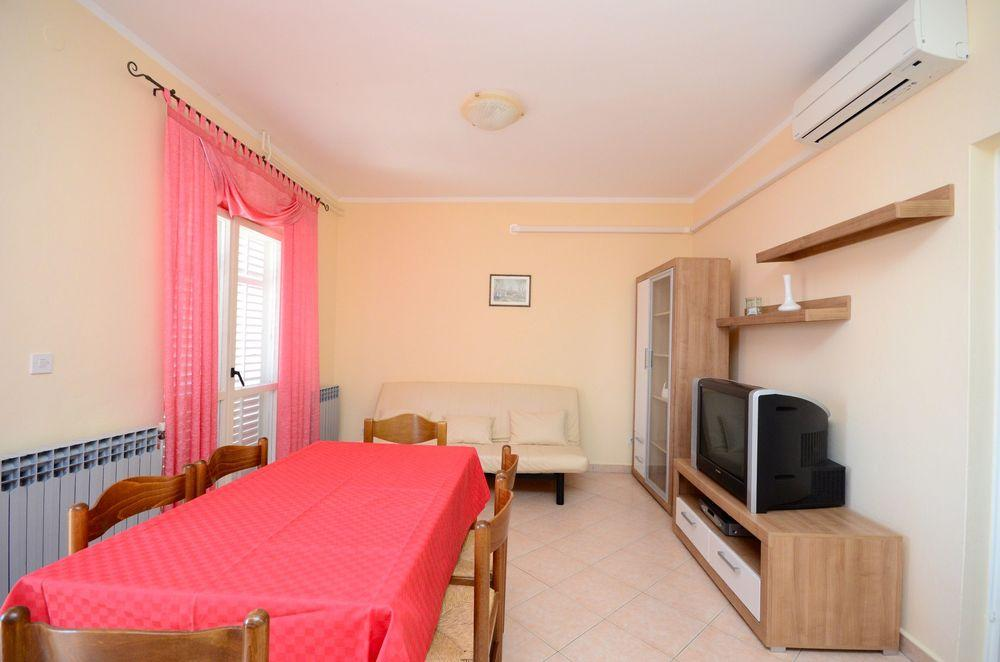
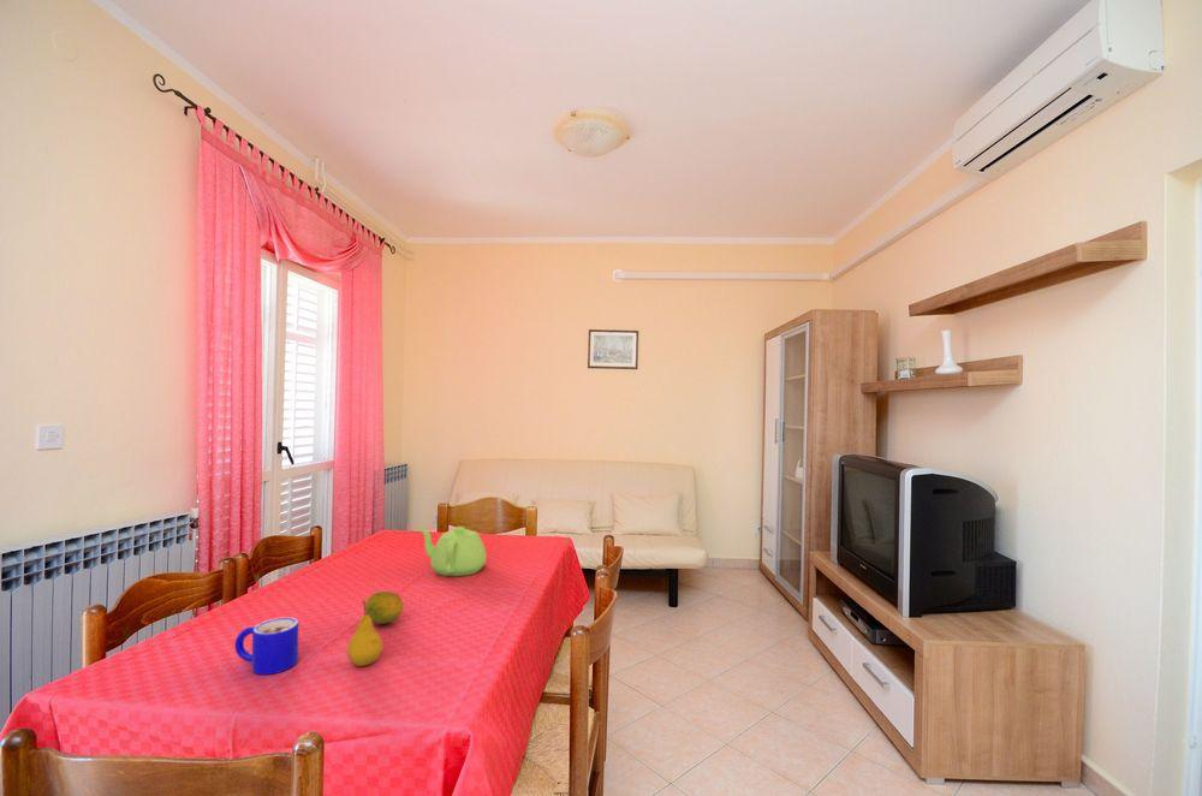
+ fruit [346,599,383,667]
+ mug [233,617,299,676]
+ fruit [365,590,404,625]
+ teapot [417,525,487,577]
